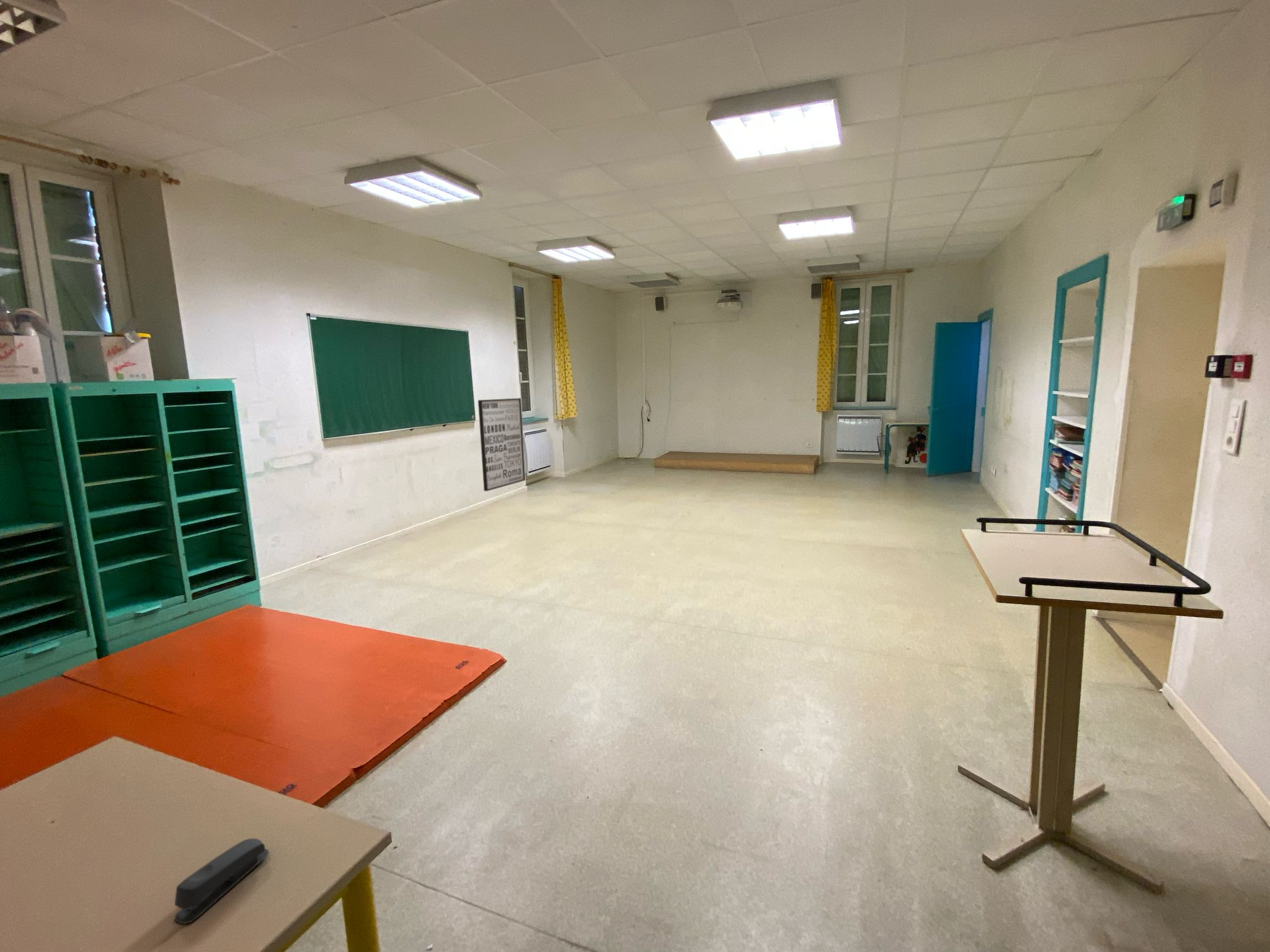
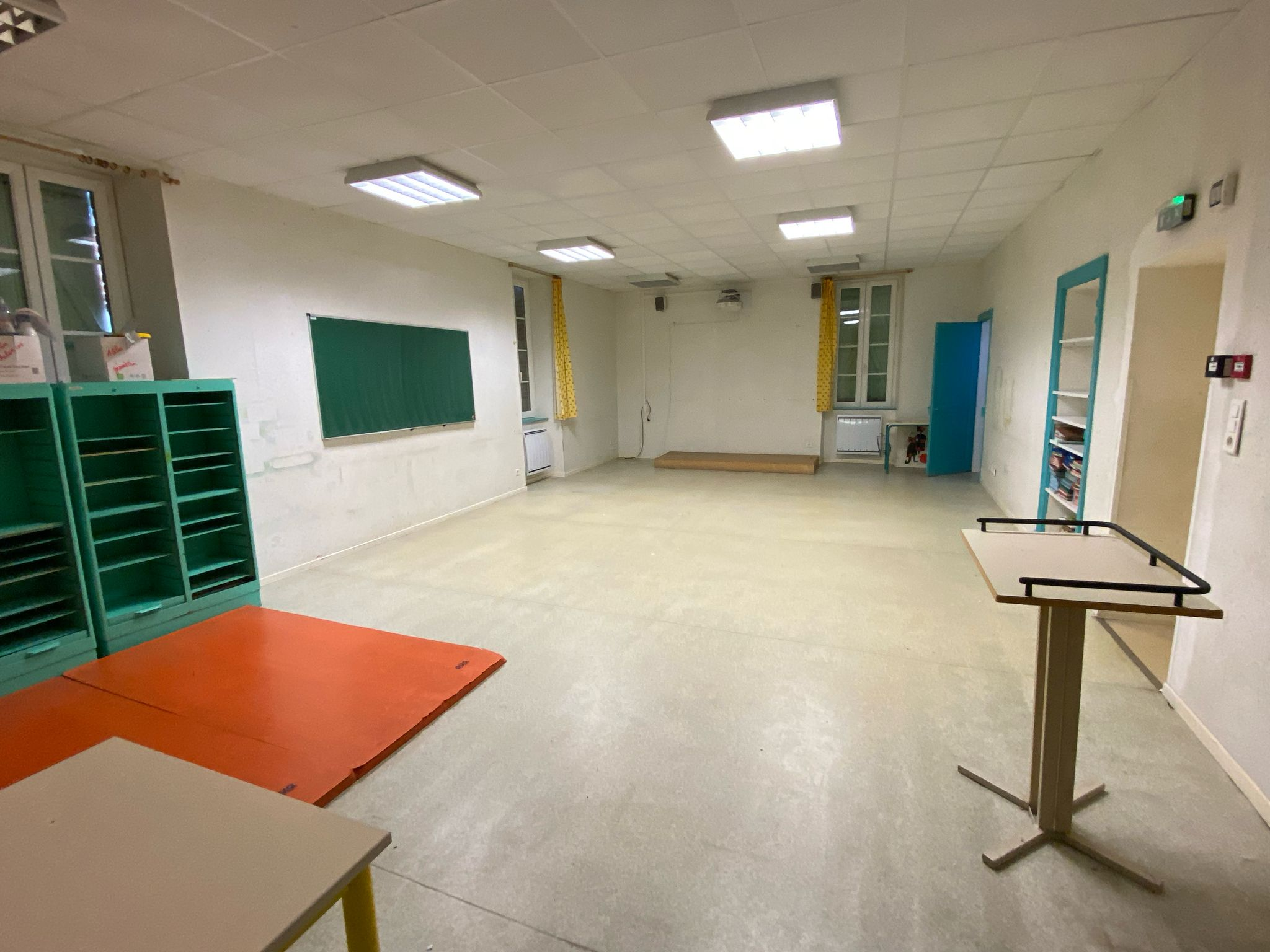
- wall art [477,397,526,492]
- stapler [174,838,270,925]
